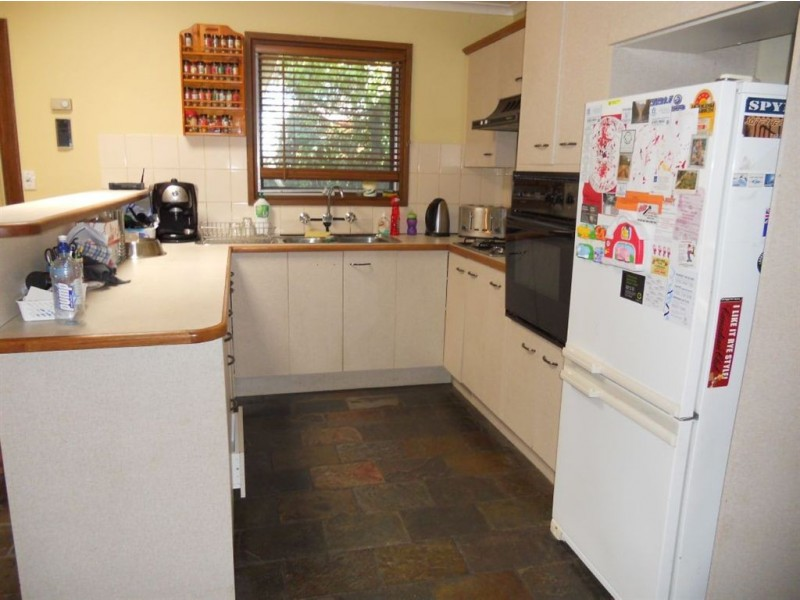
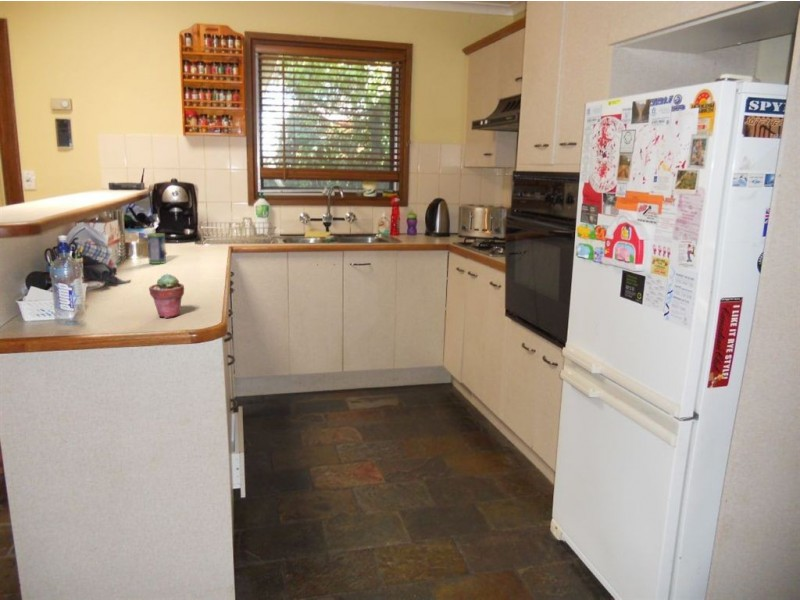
+ beverage can [146,232,167,265]
+ potted succulent [148,273,185,319]
